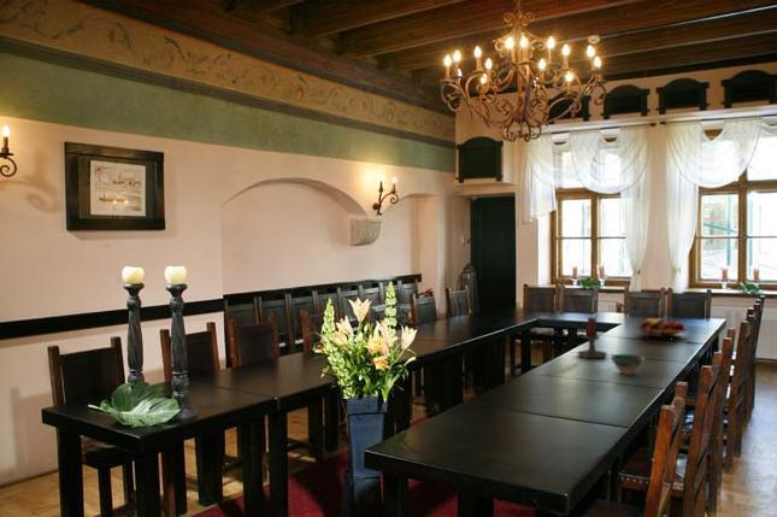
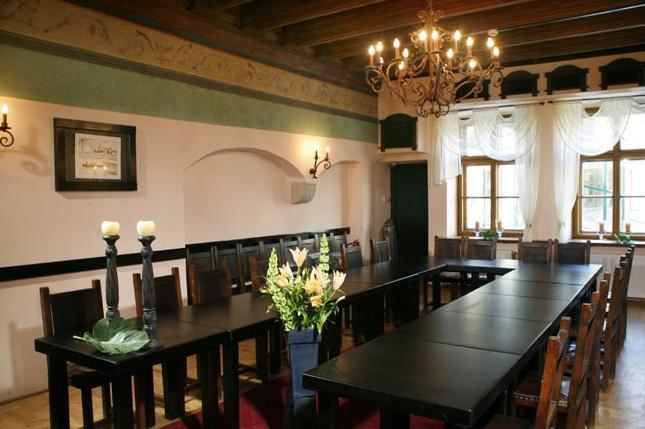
- candle holder [576,316,608,359]
- fruit basket [635,317,688,340]
- bowl [608,353,646,376]
